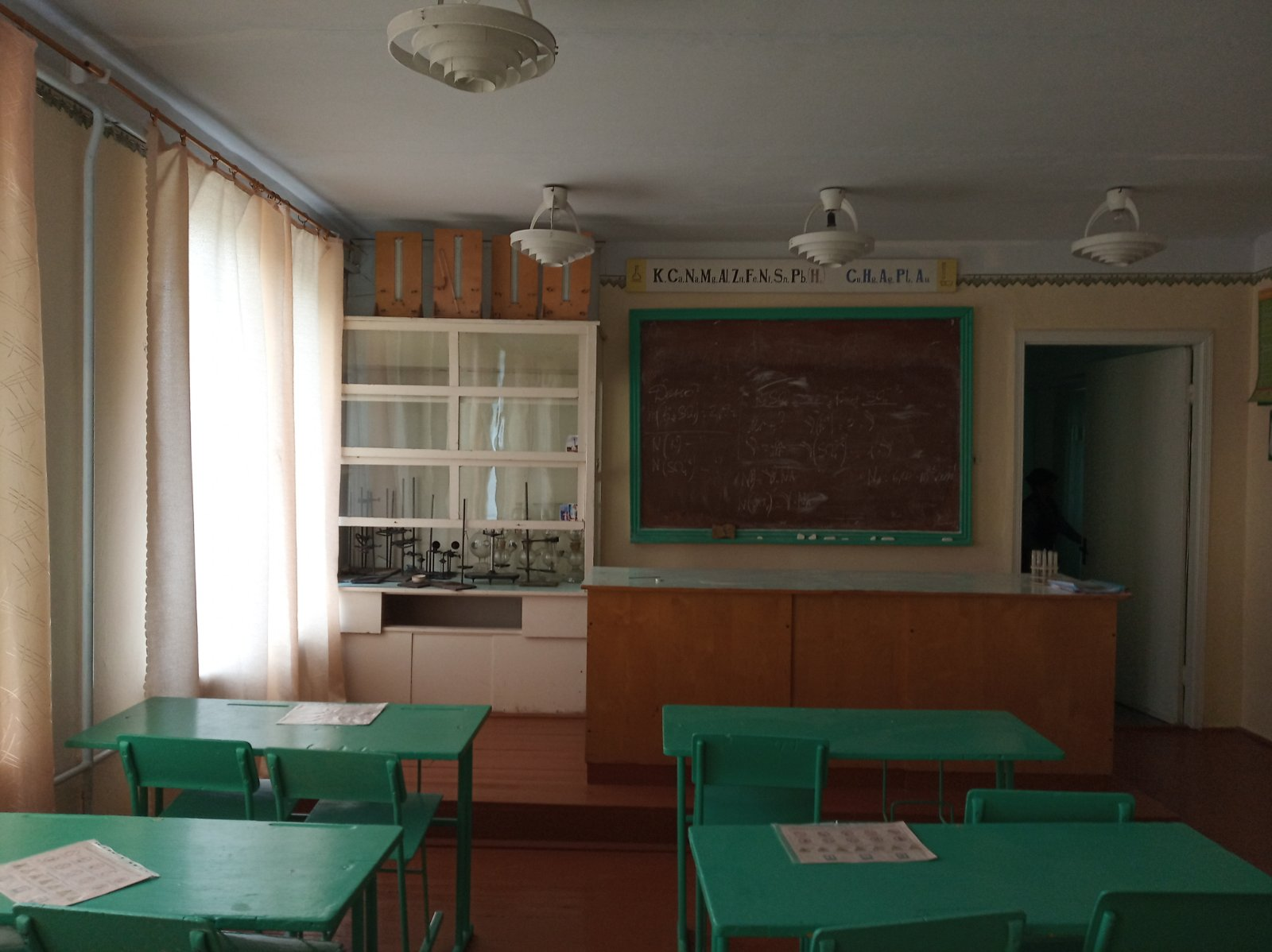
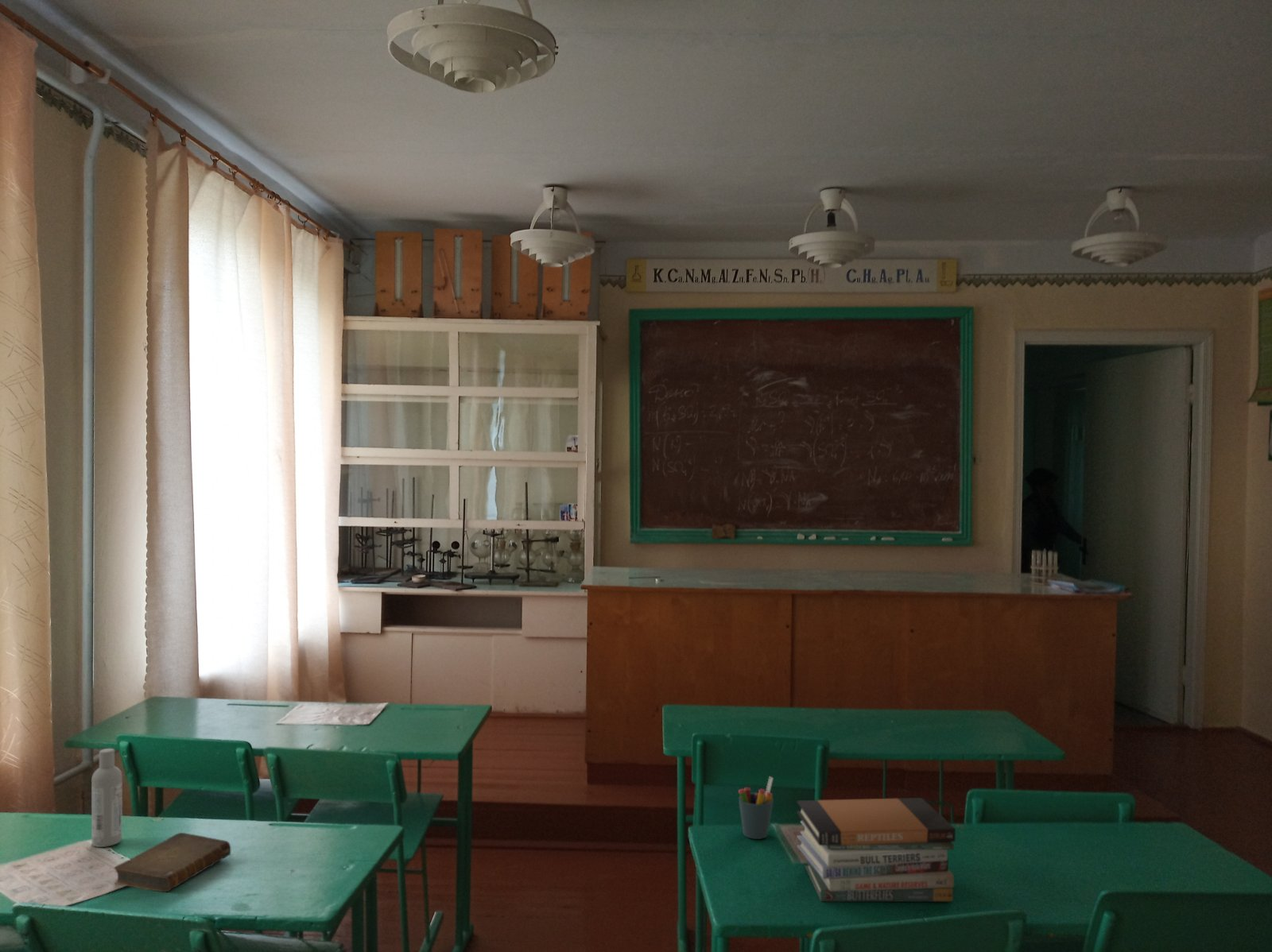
+ book stack [796,797,956,902]
+ book [113,832,231,892]
+ pen holder [738,776,774,840]
+ bottle [91,748,122,848]
